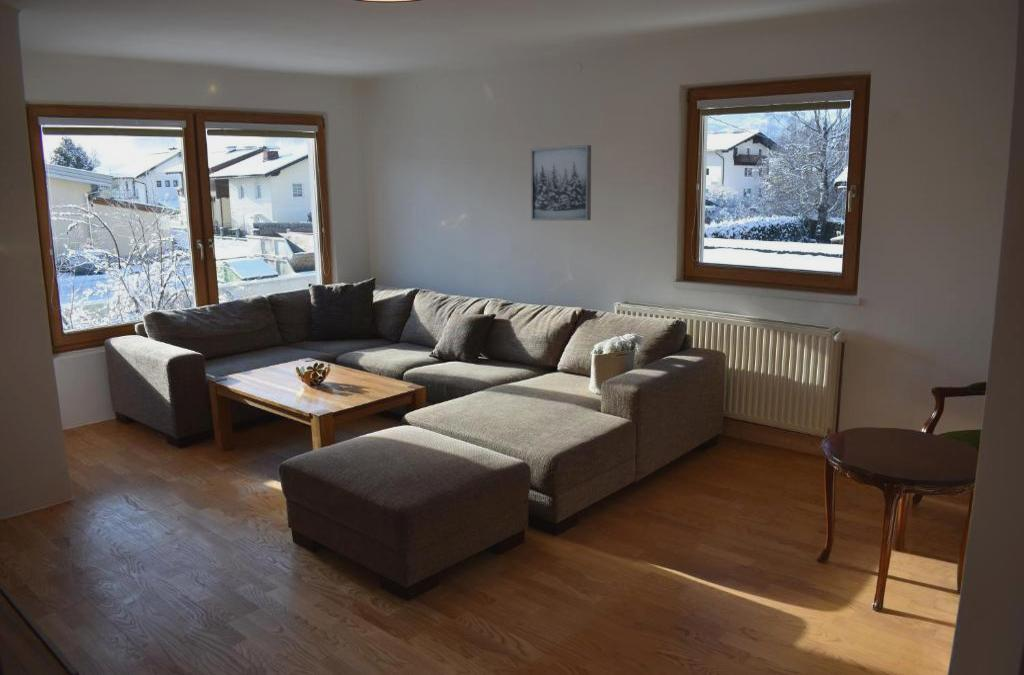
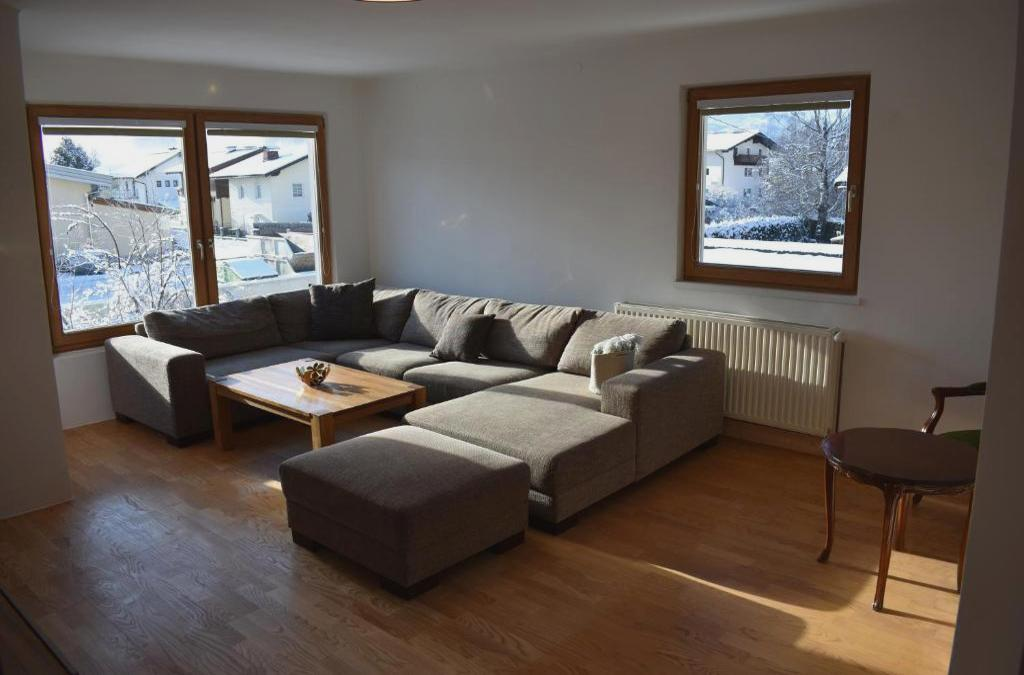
- wall art [530,144,592,221]
